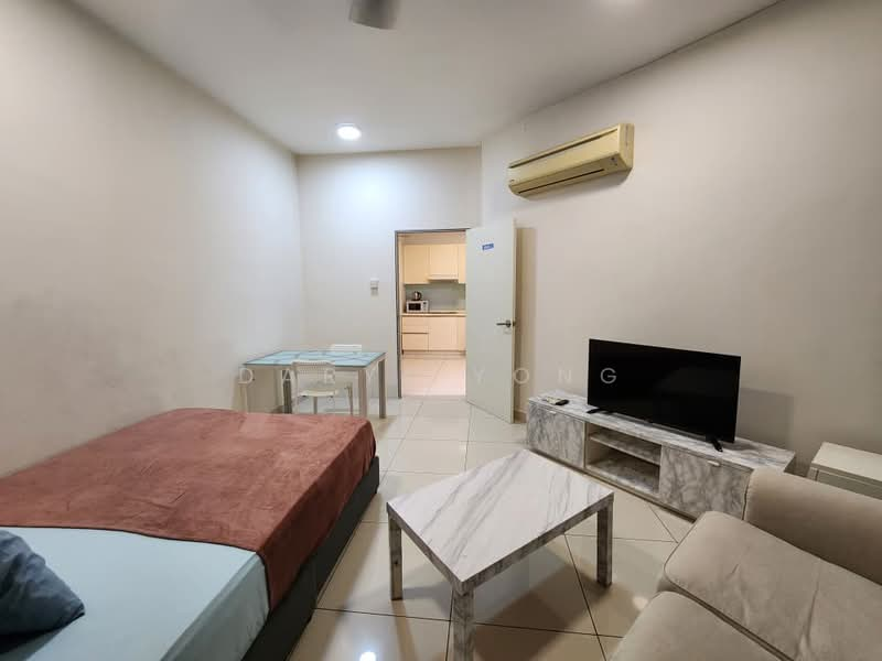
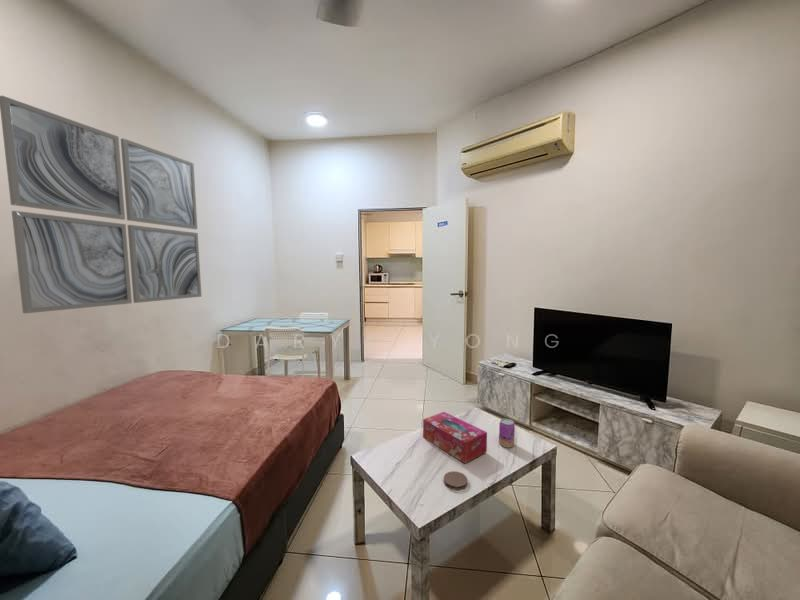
+ beverage can [498,418,516,449]
+ coaster [443,470,469,491]
+ tissue box [422,411,488,464]
+ wall art [0,95,203,314]
